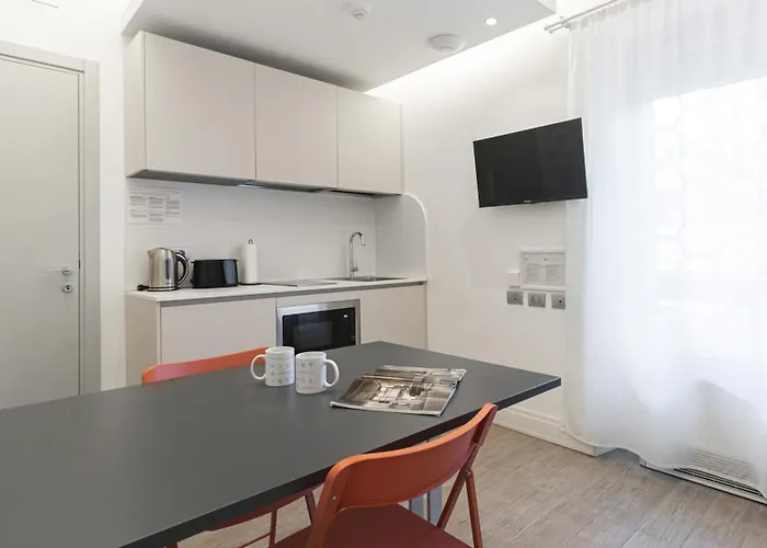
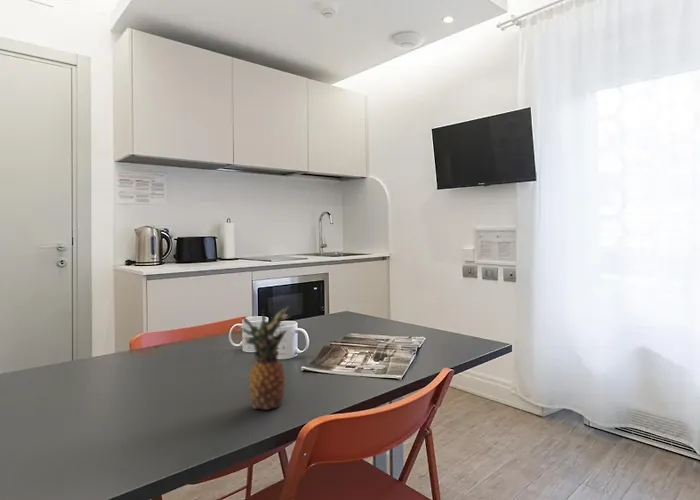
+ fruit [235,305,291,411]
